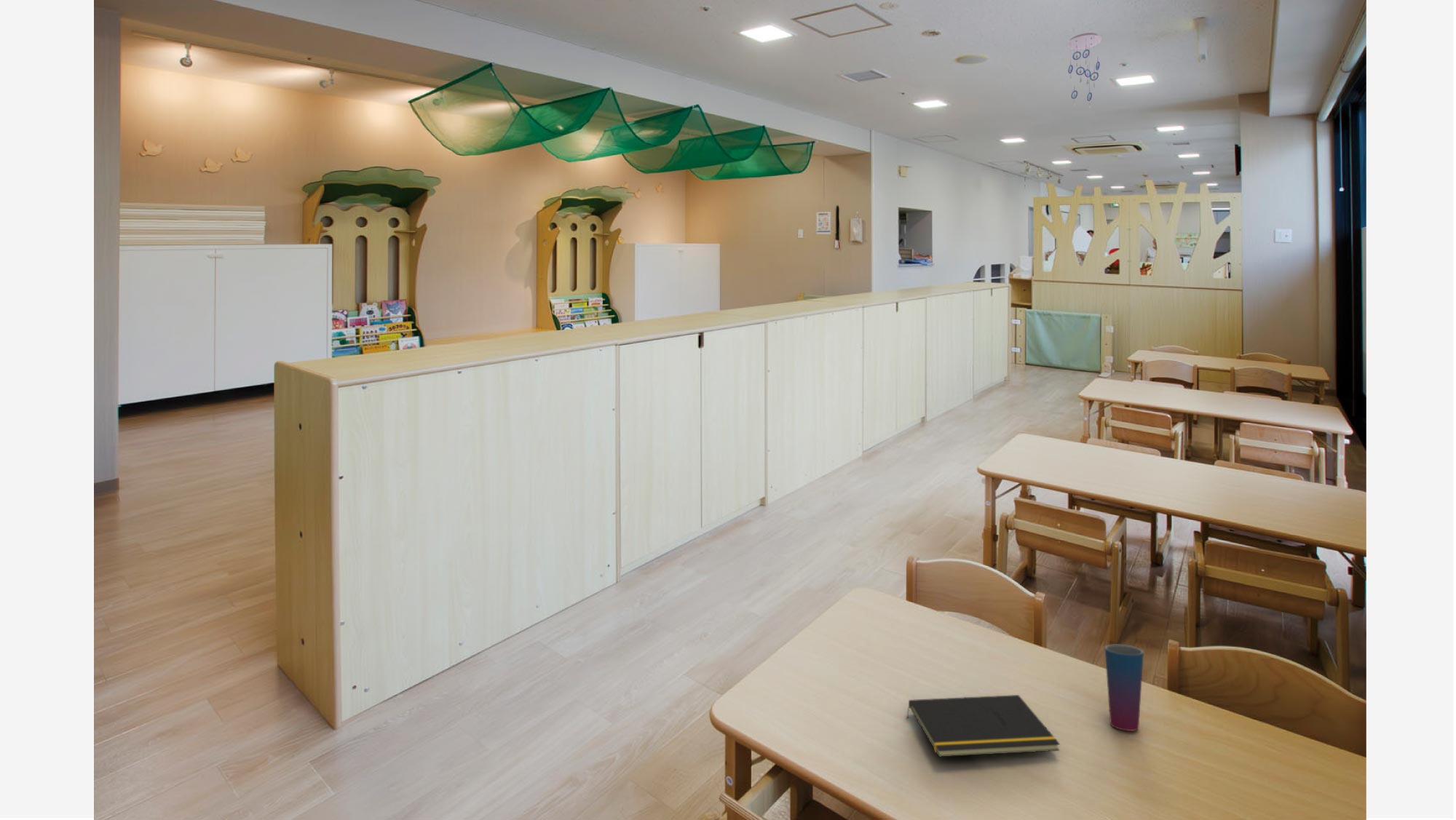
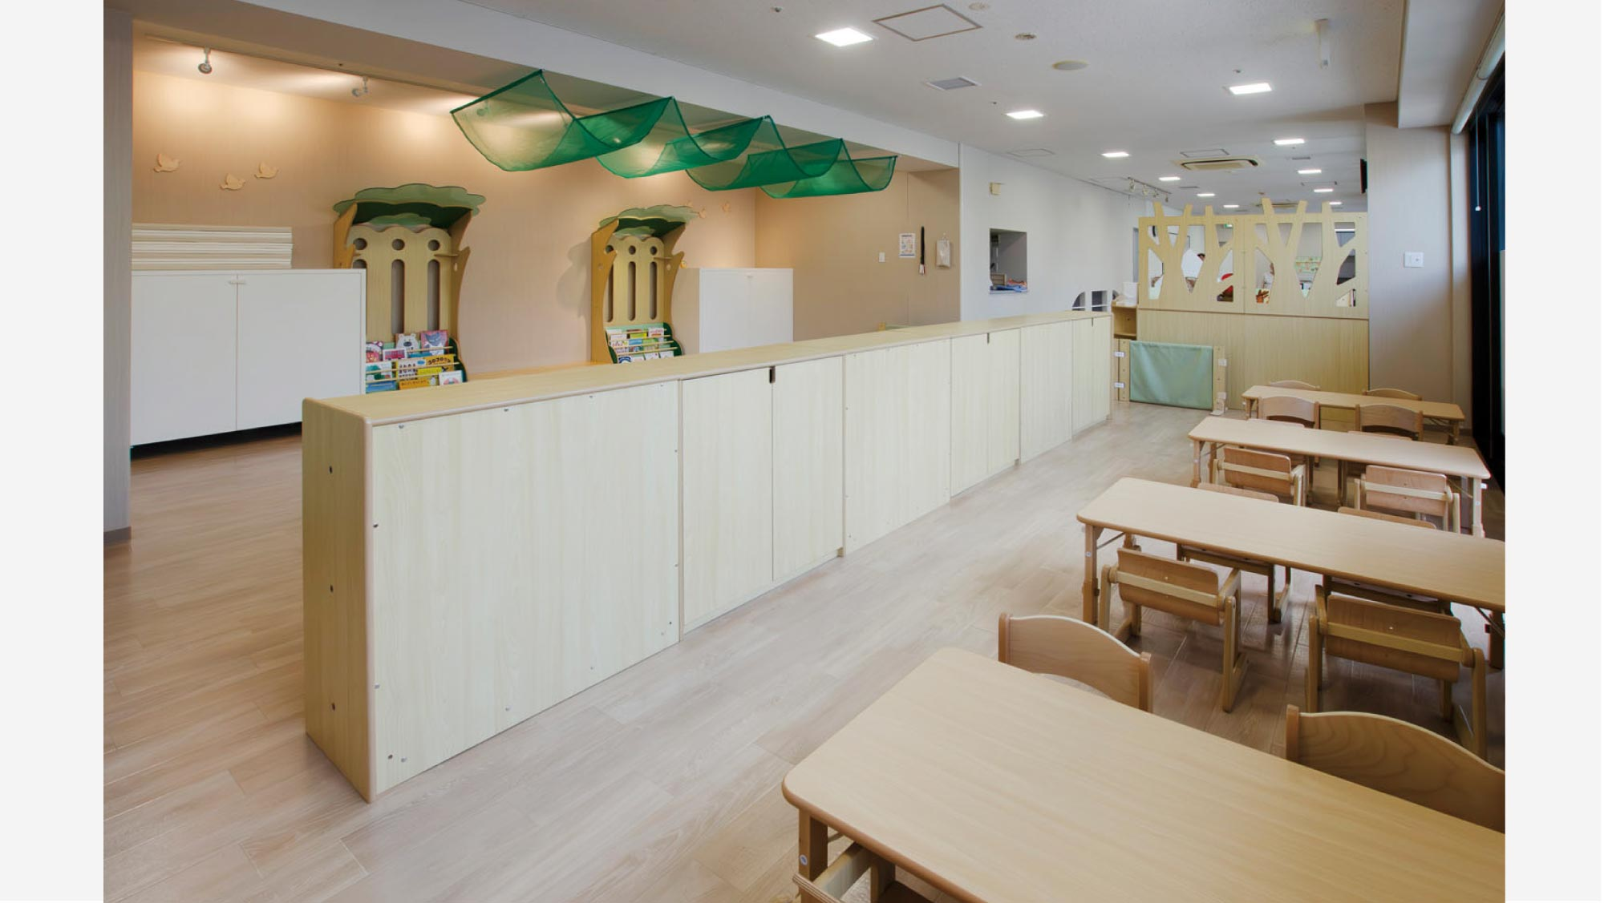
- cup [1104,644,1144,732]
- notepad [906,694,1061,758]
- ceiling mobile [1066,32,1102,109]
